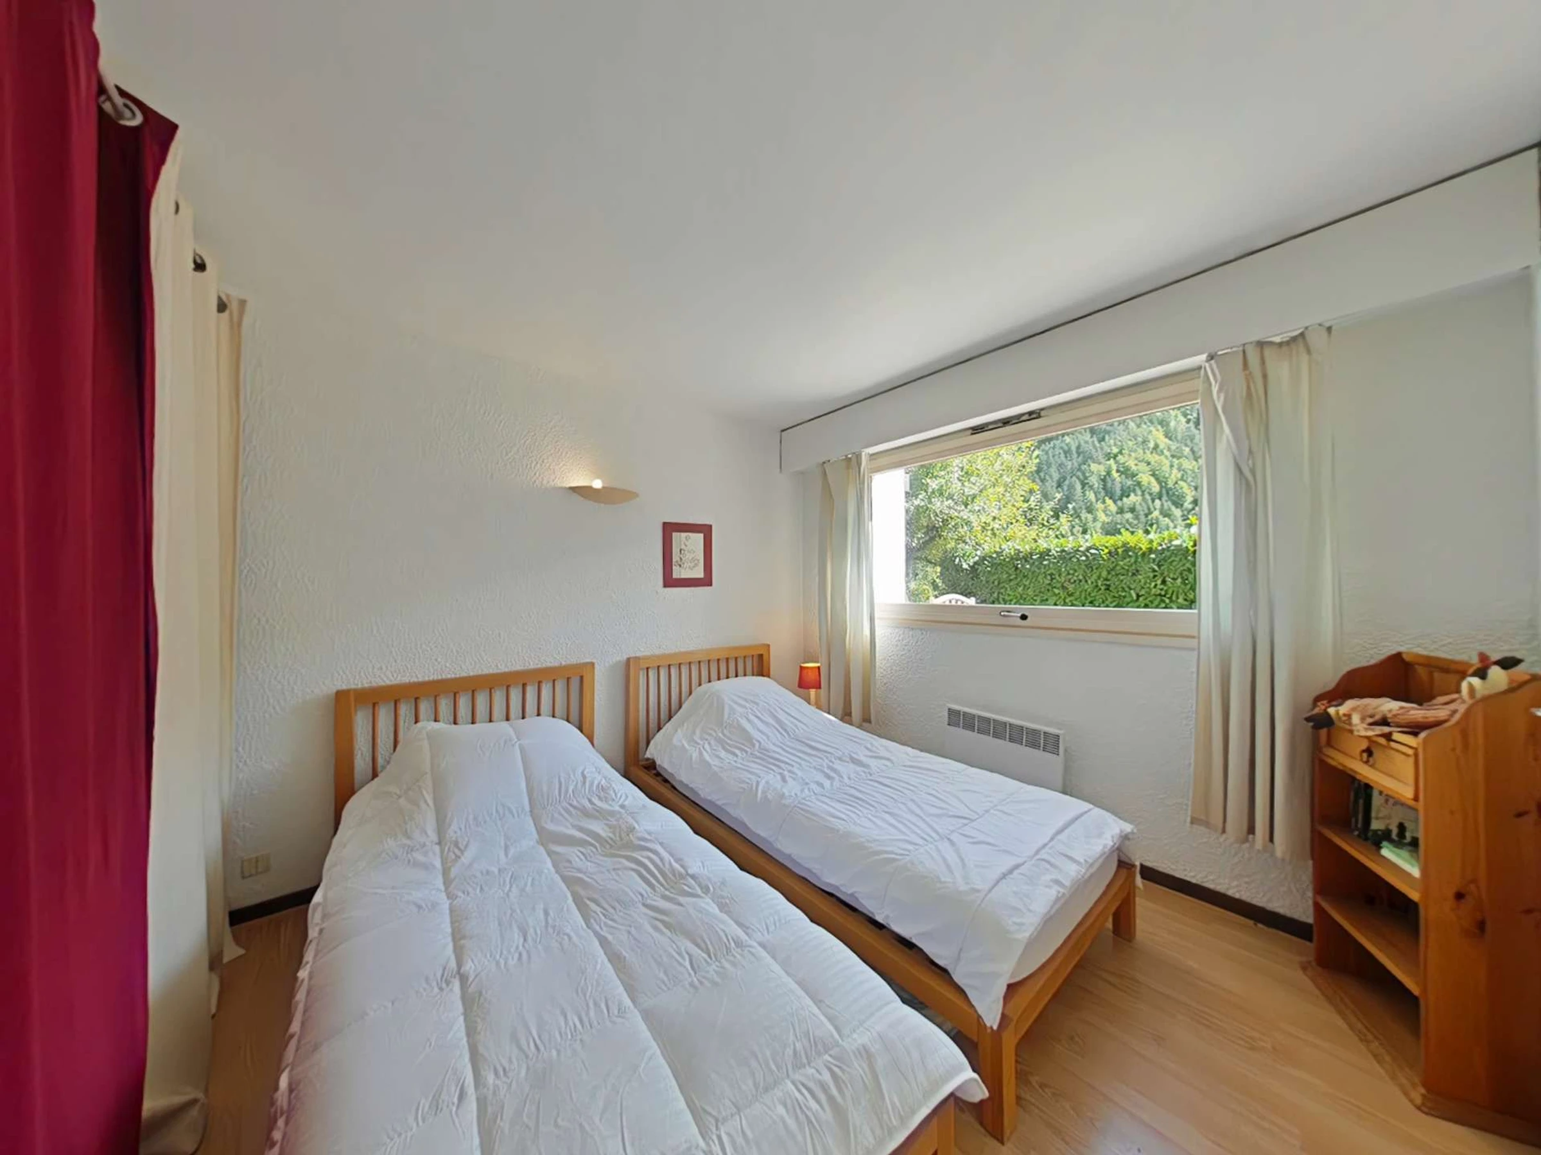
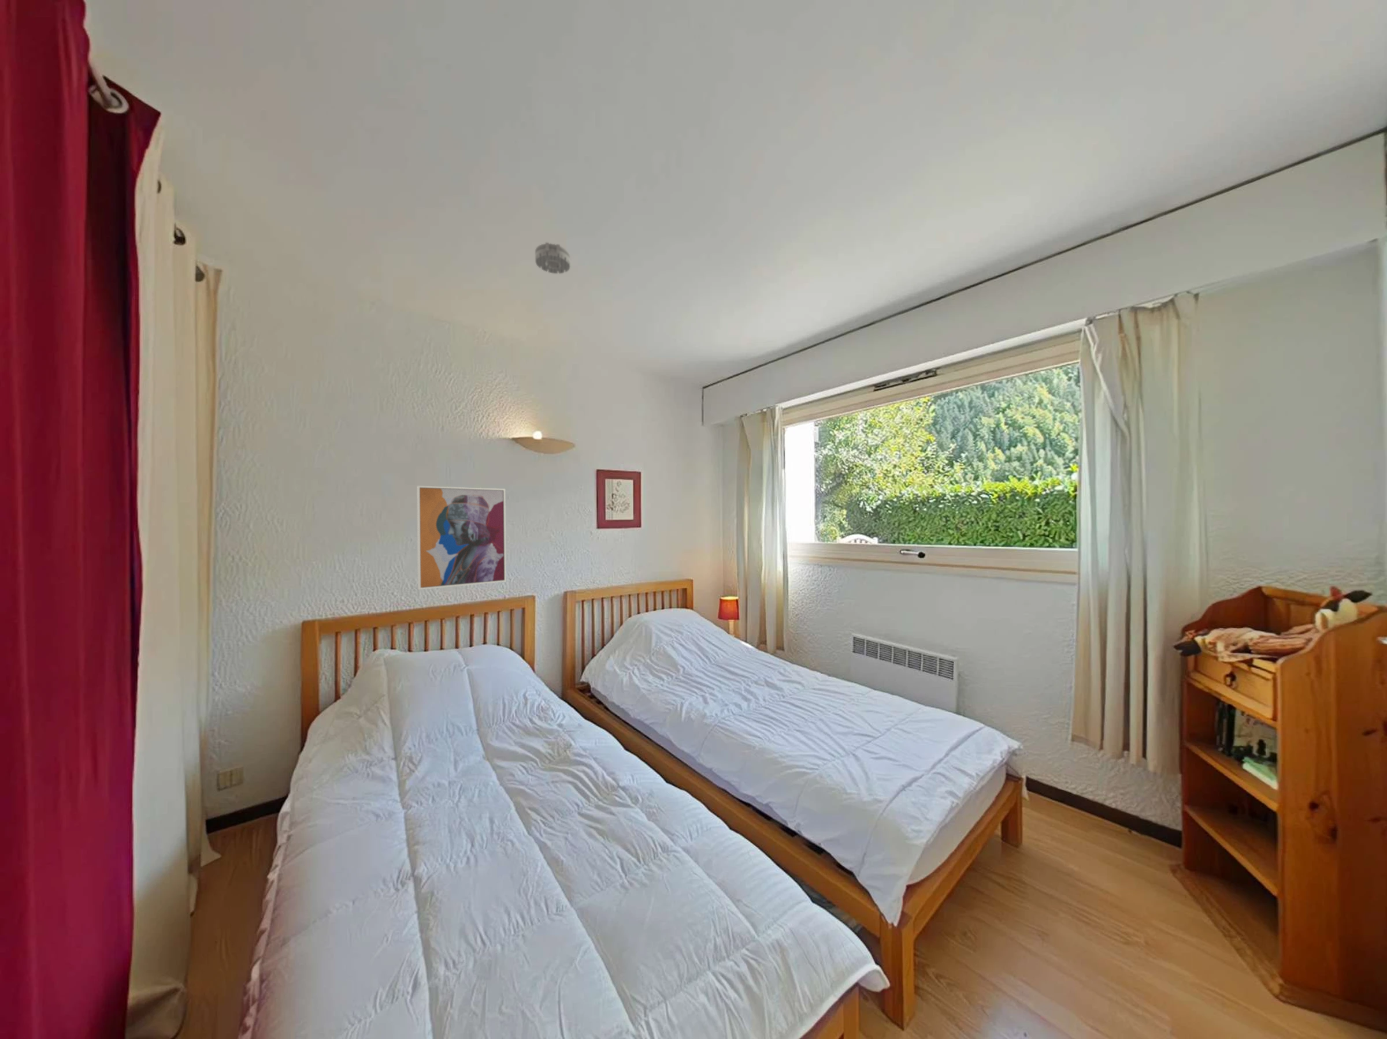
+ smoke detector [534,242,571,274]
+ wall art [416,486,507,590]
